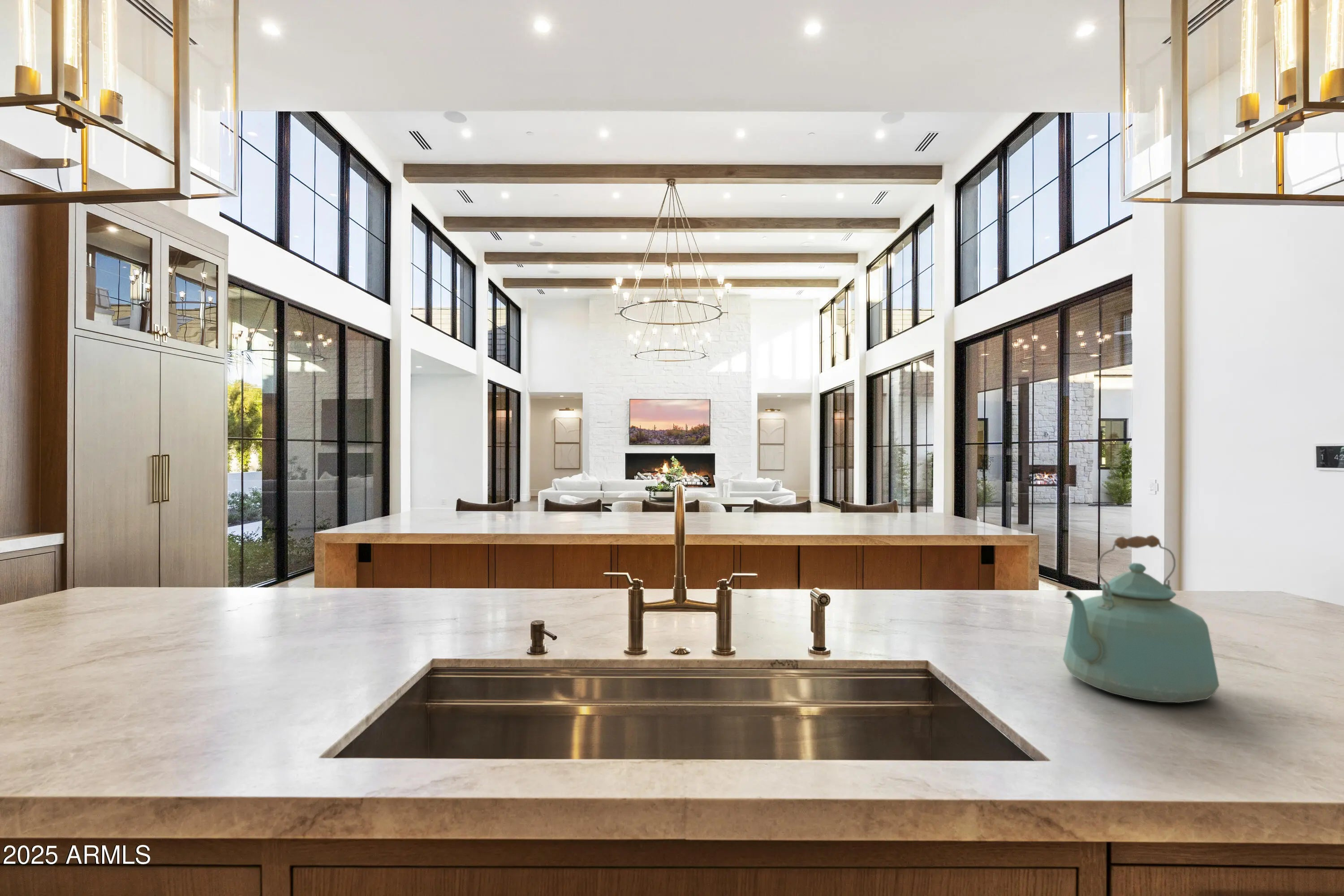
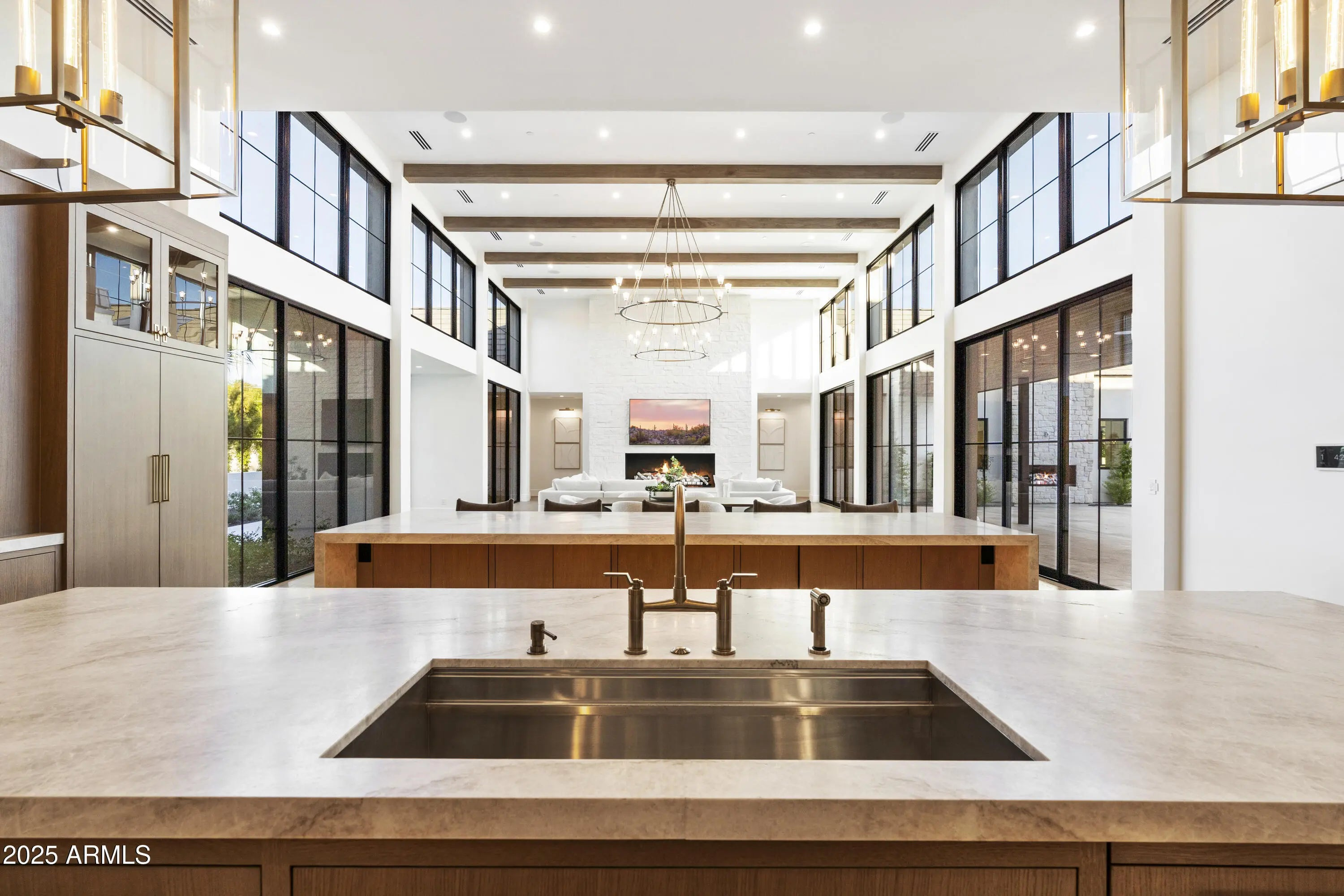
- kettle [1063,535,1220,703]
